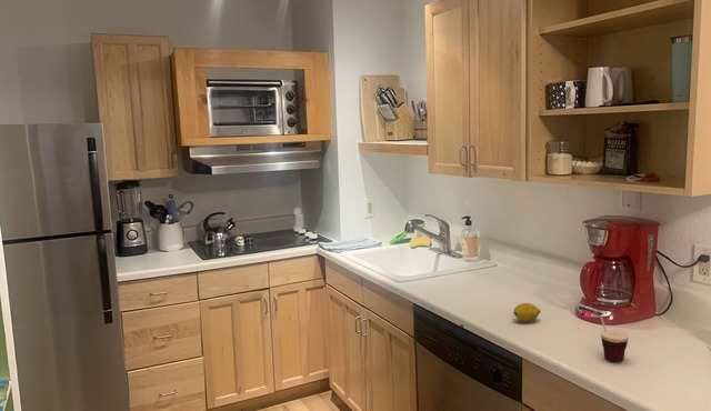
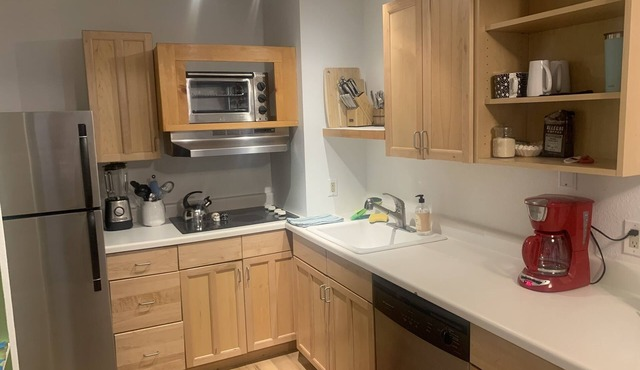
- fruit [512,302,542,323]
- cup [589,307,630,363]
